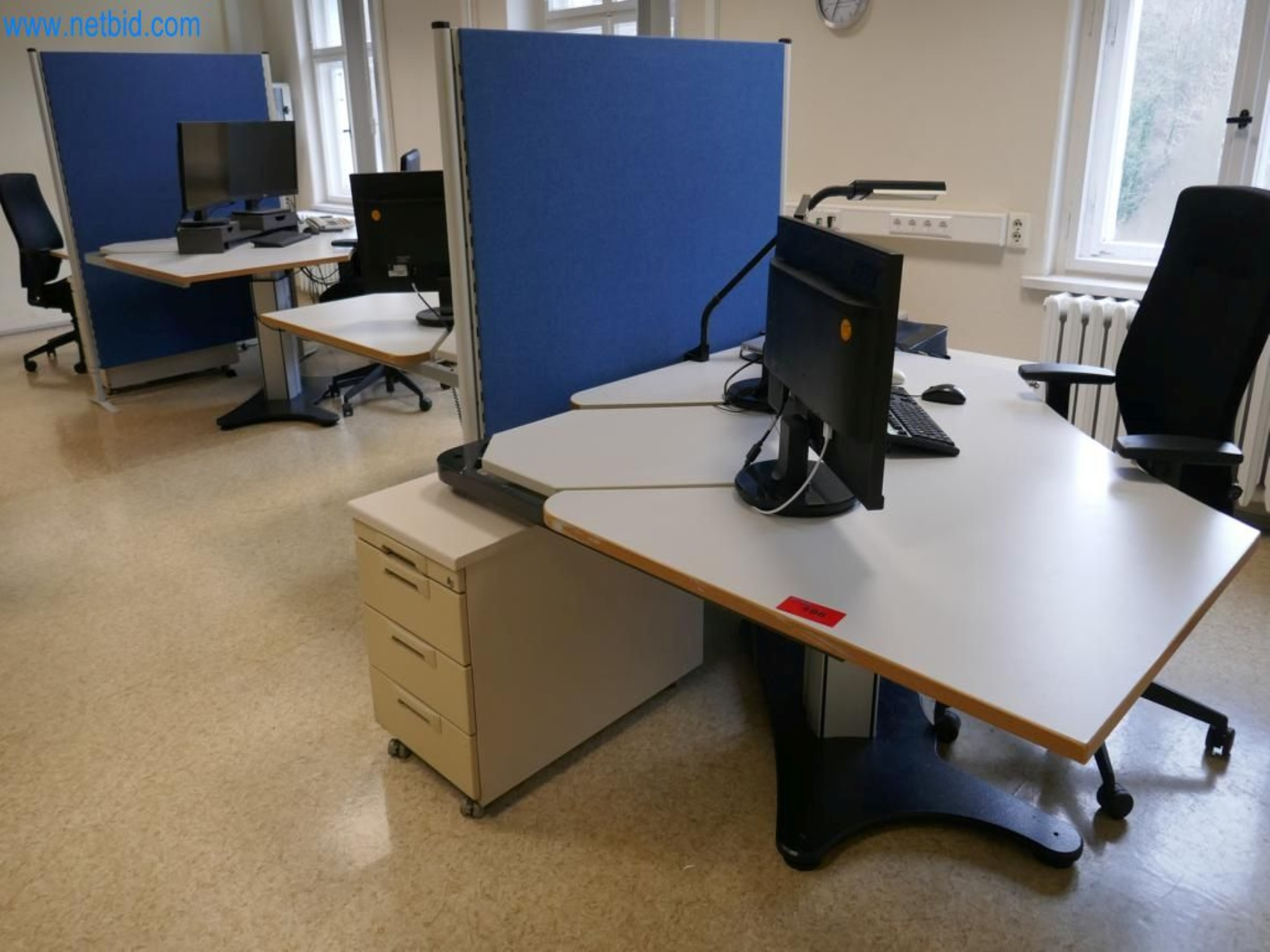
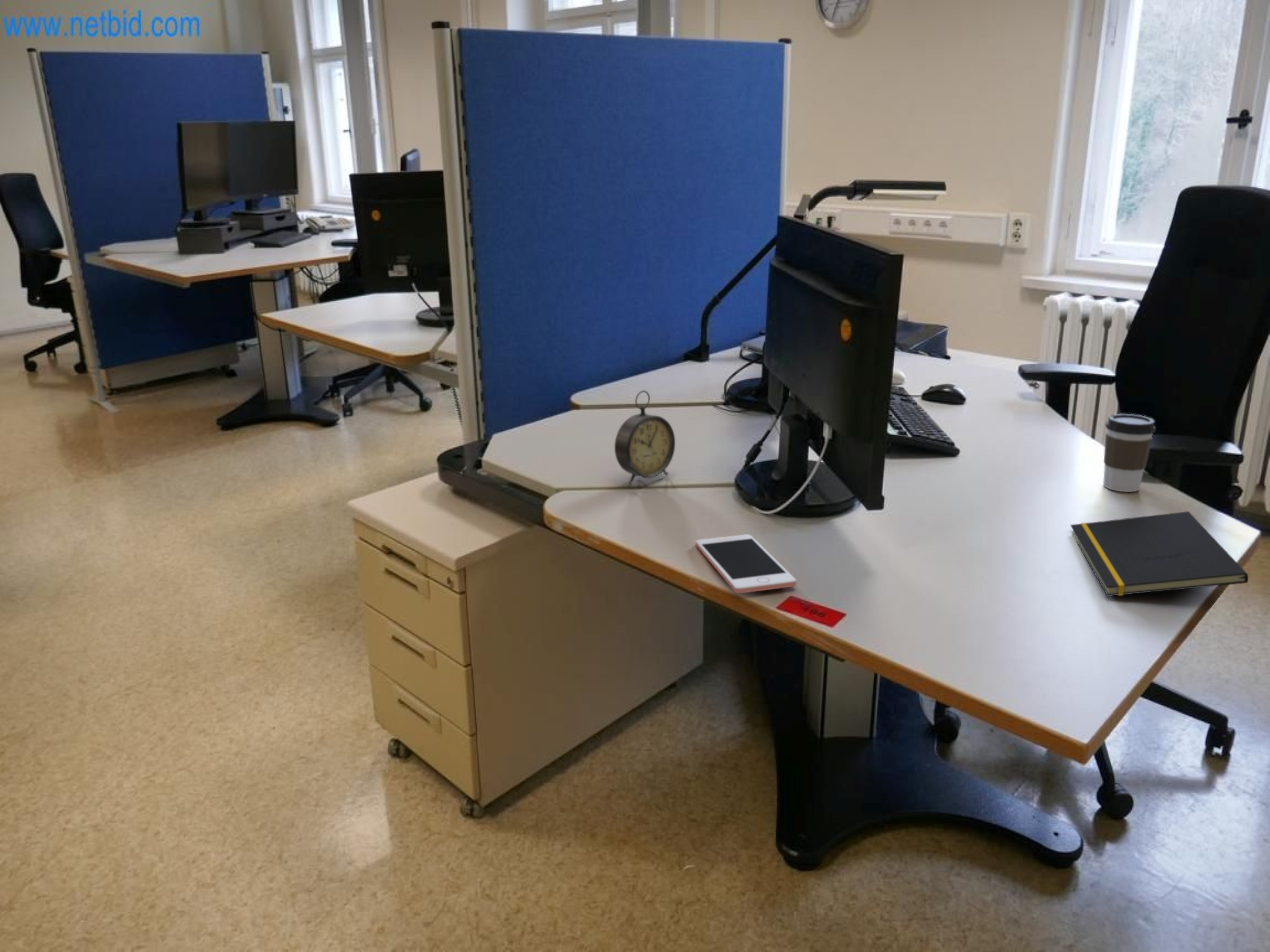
+ alarm clock [614,390,676,487]
+ coffee cup [1103,413,1157,493]
+ notepad [1070,511,1249,597]
+ cell phone [695,534,797,594]
